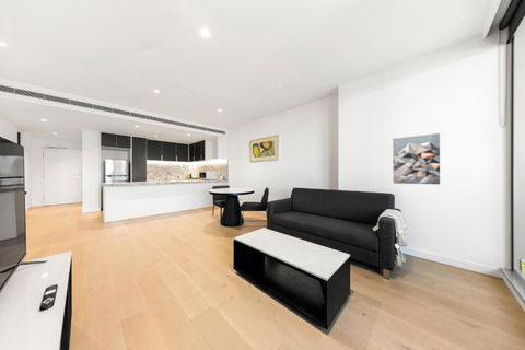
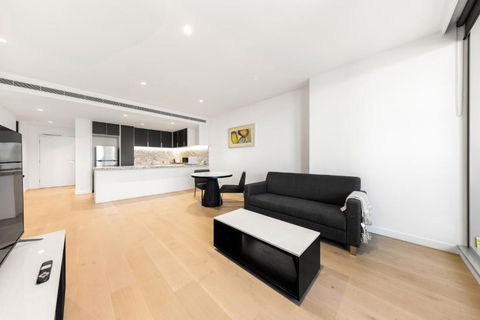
- wall art [392,132,441,185]
